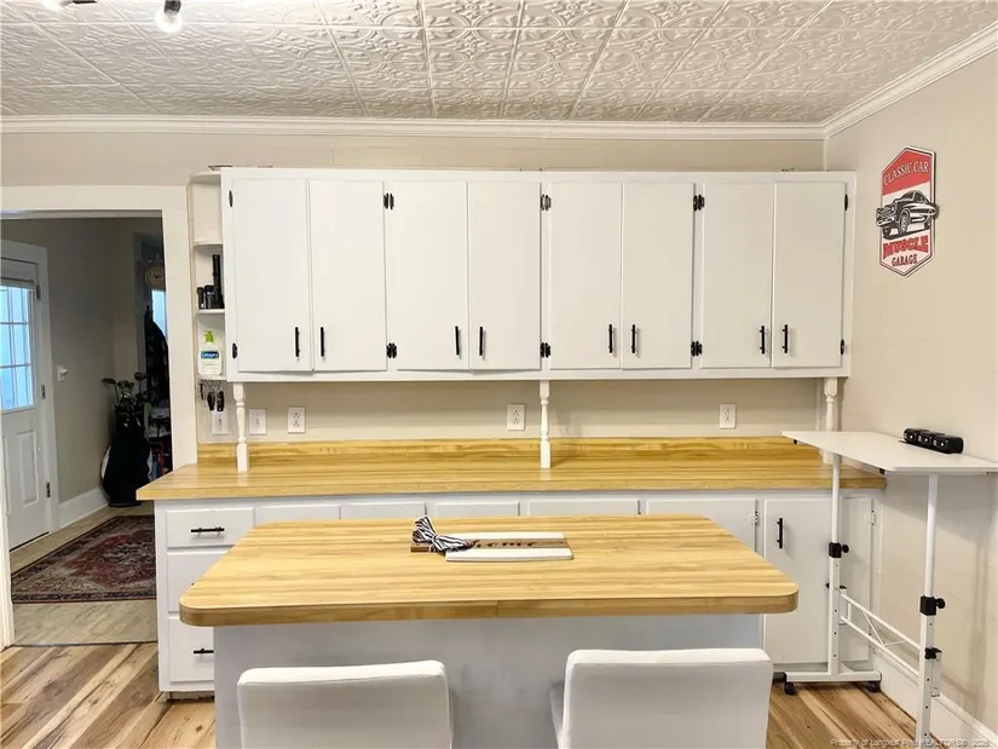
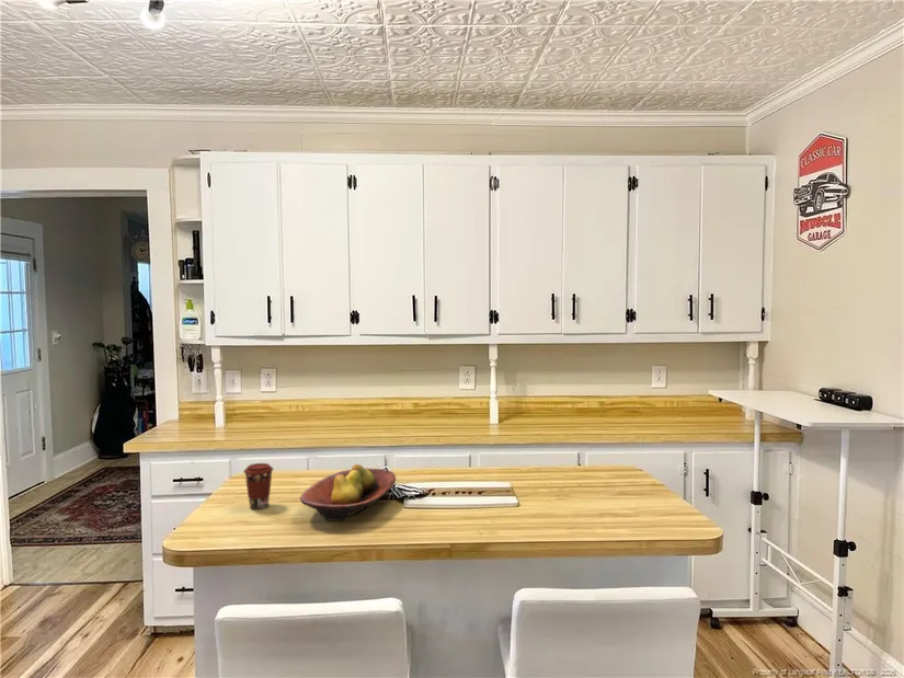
+ fruit bowl [299,463,397,522]
+ coffee cup [242,462,275,510]
